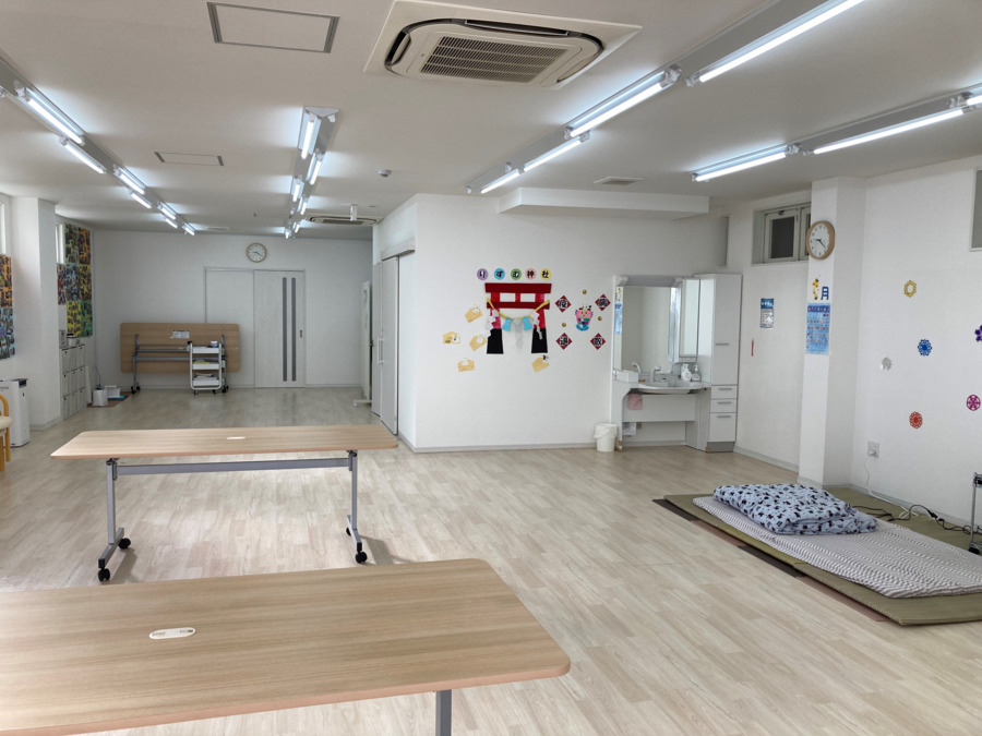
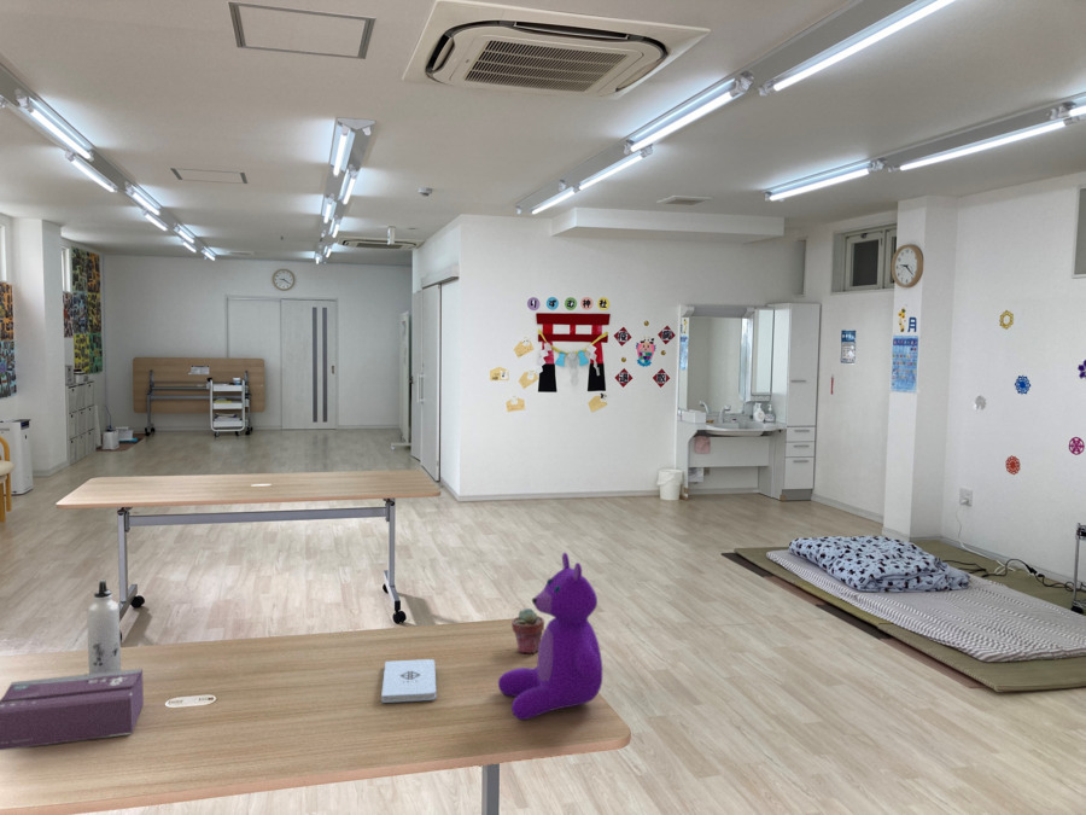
+ teddy bear [497,552,603,721]
+ potted succulent [510,607,545,654]
+ notepad [380,658,437,704]
+ water bottle [86,578,122,674]
+ tissue box [0,668,145,751]
